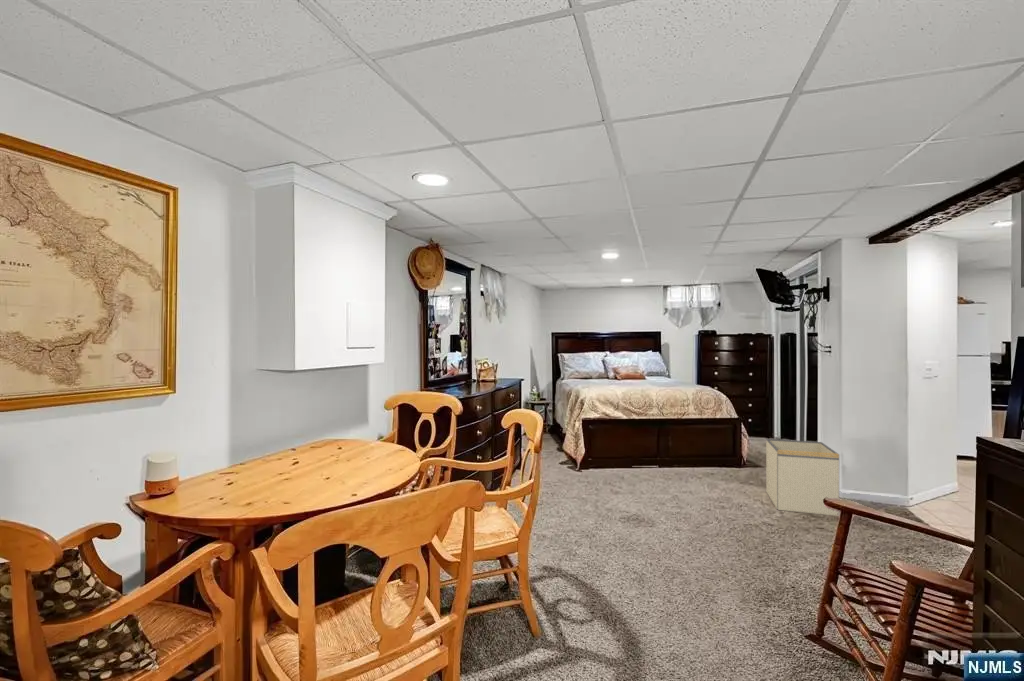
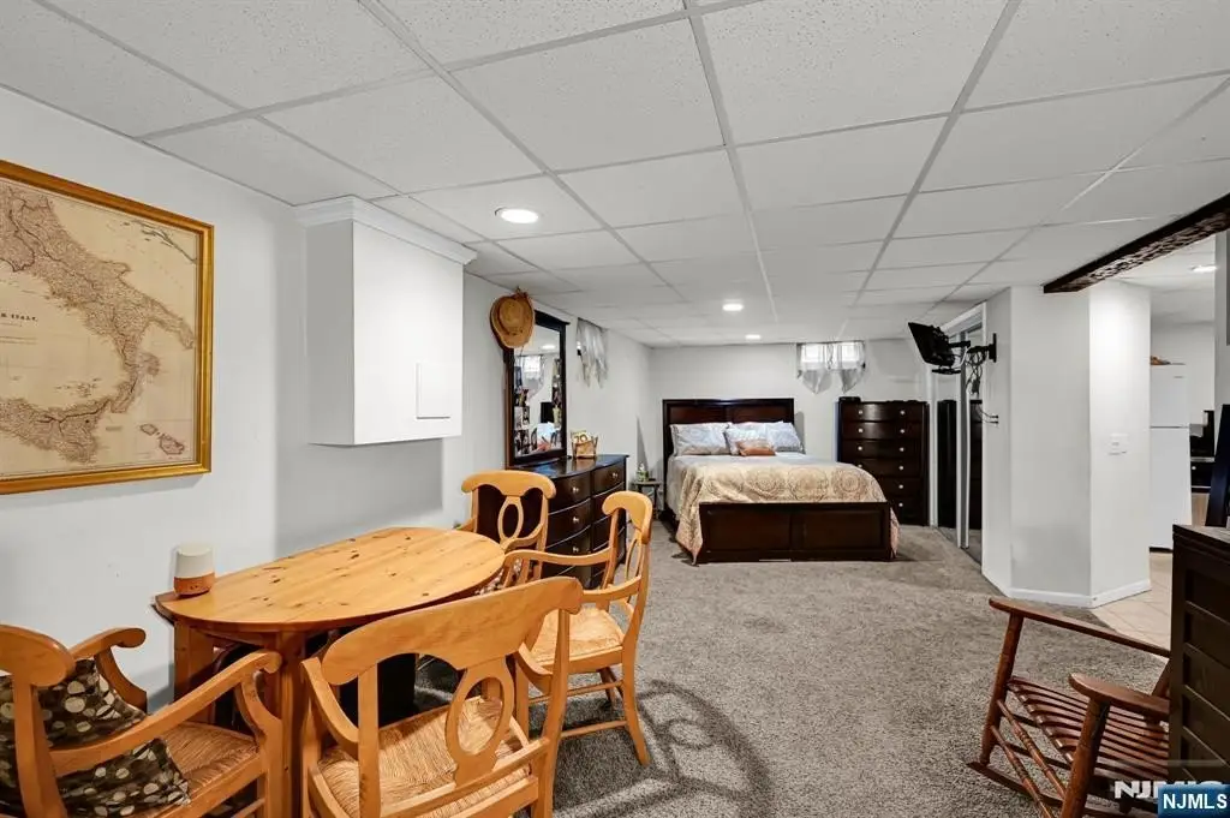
- storage bin [765,438,840,517]
